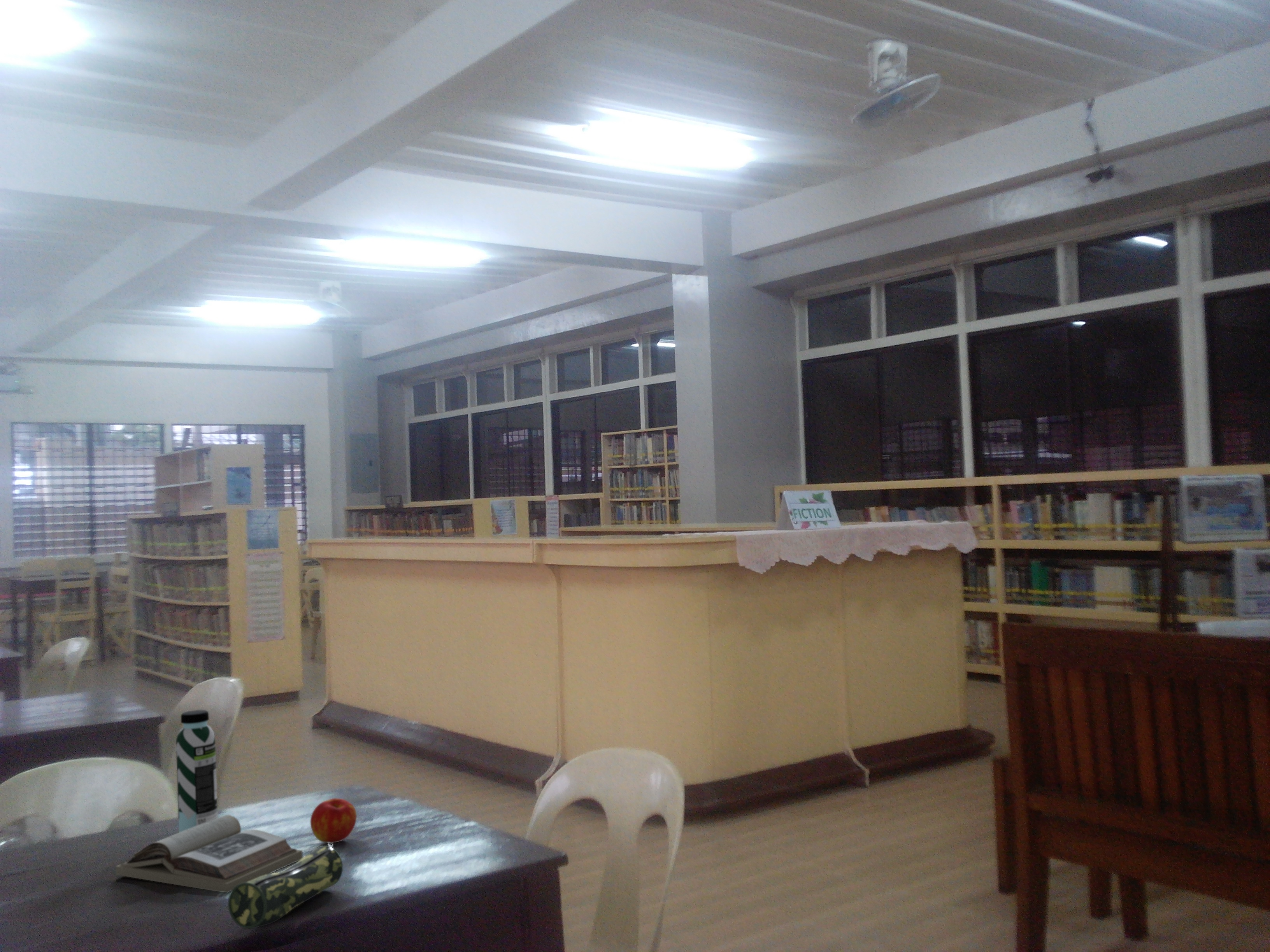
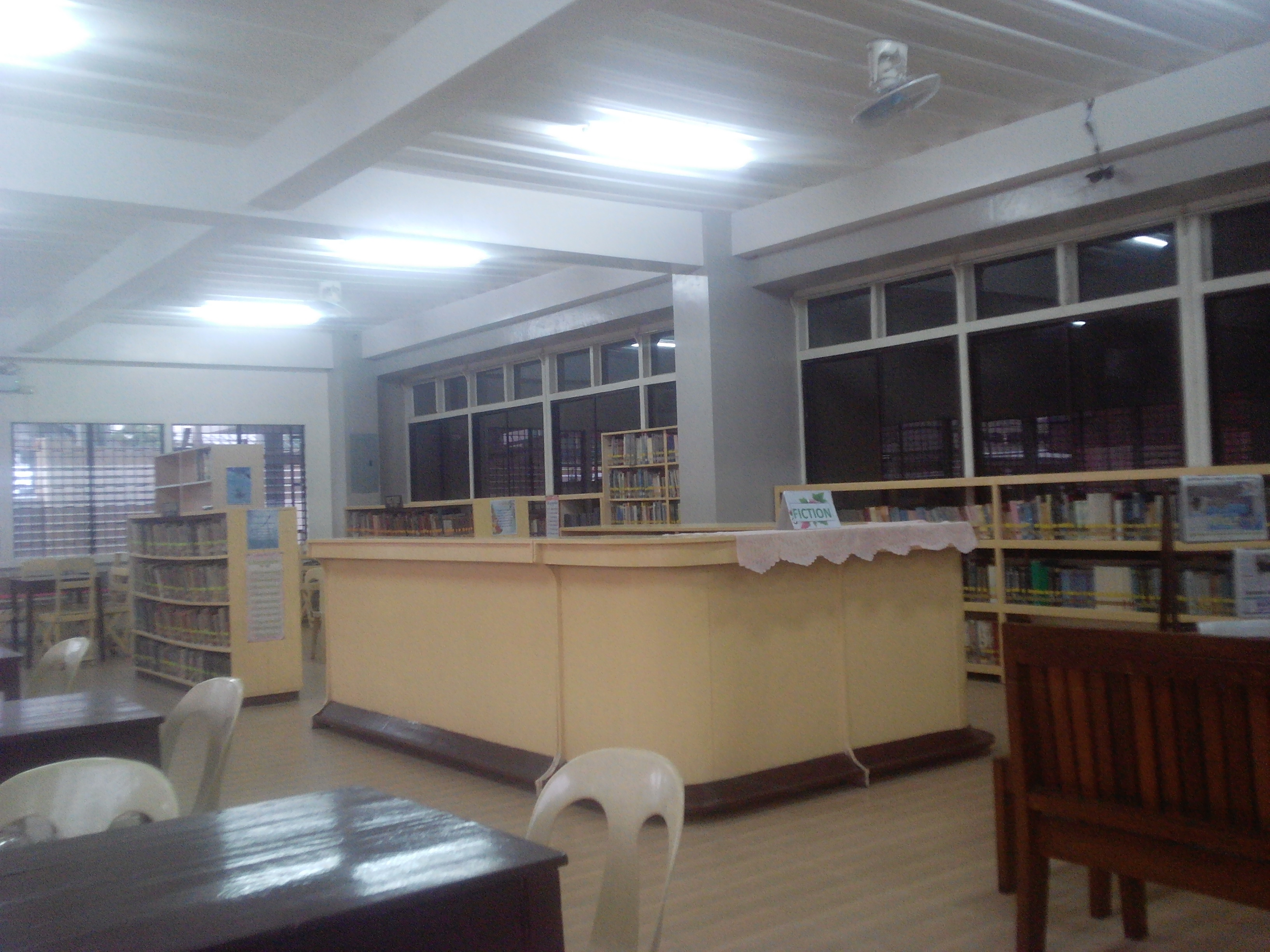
- pencil case [228,842,343,929]
- water bottle [175,710,218,832]
- book [115,814,303,893]
- apple [310,798,357,843]
